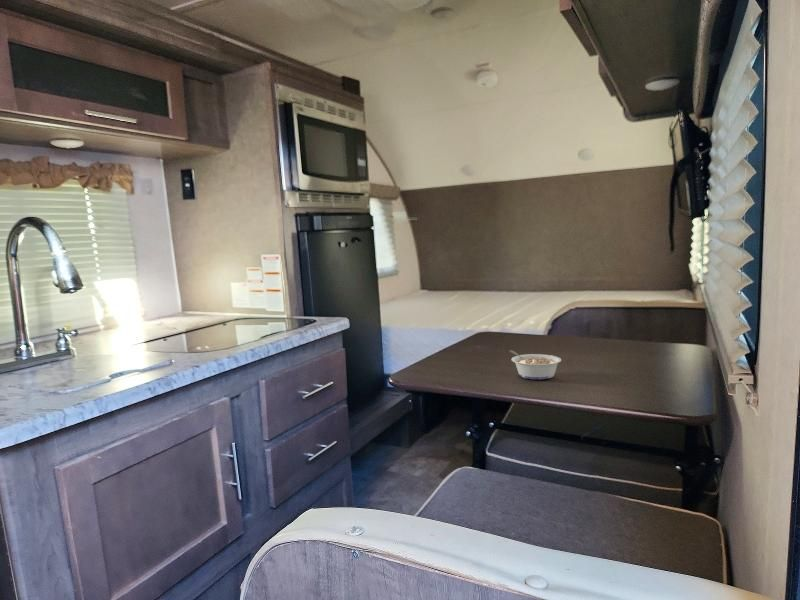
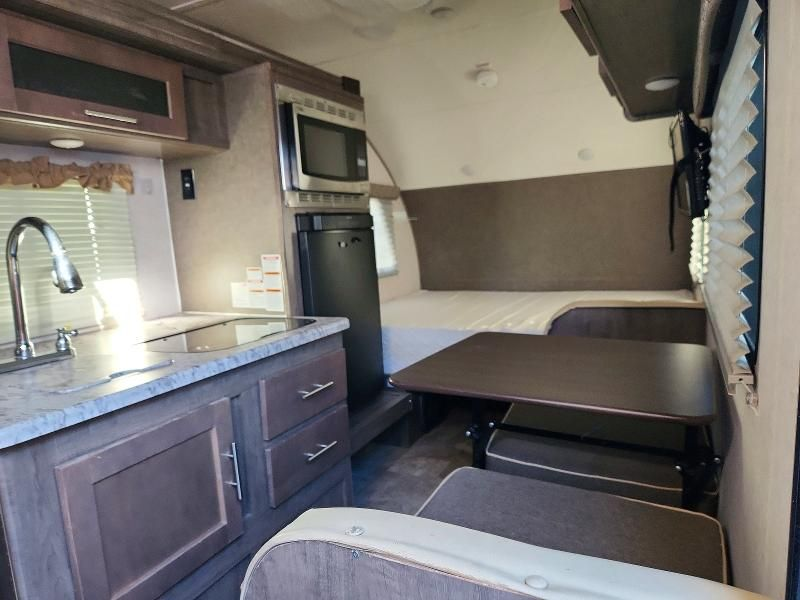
- legume [509,350,562,380]
